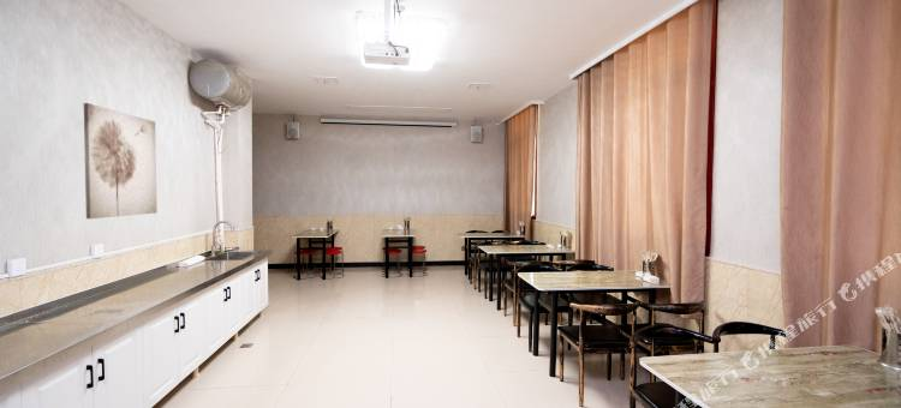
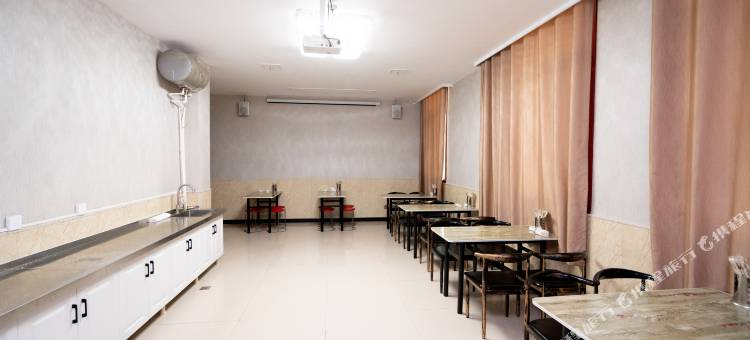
- wall art [83,102,159,220]
